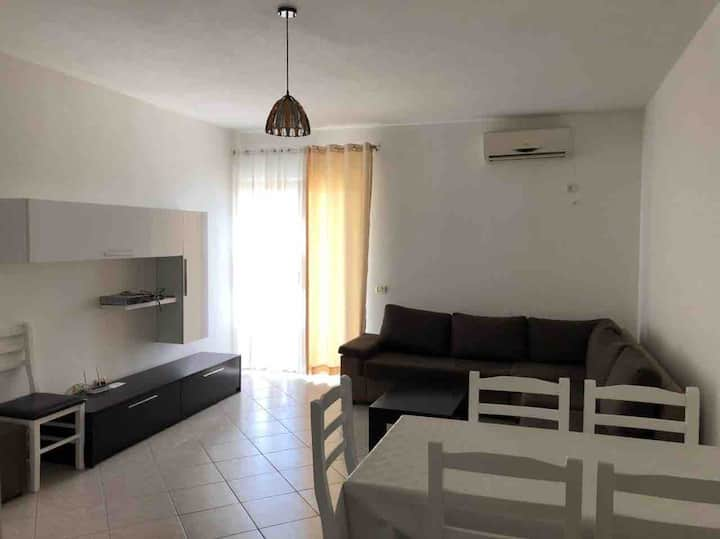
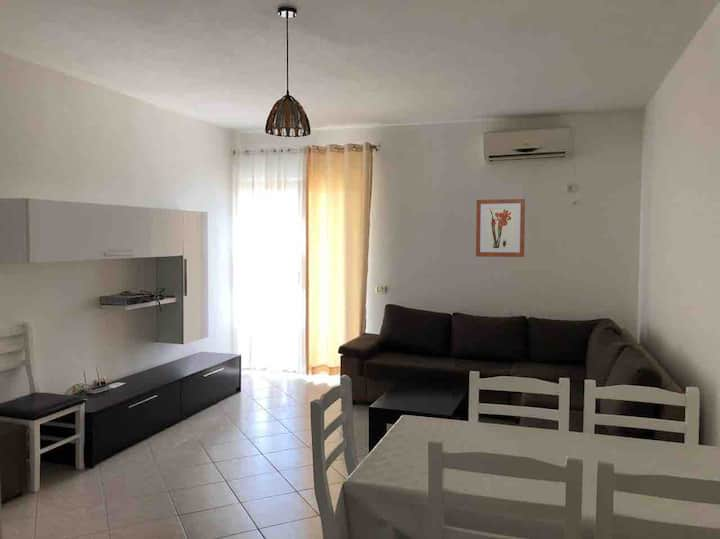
+ wall art [475,198,526,258]
